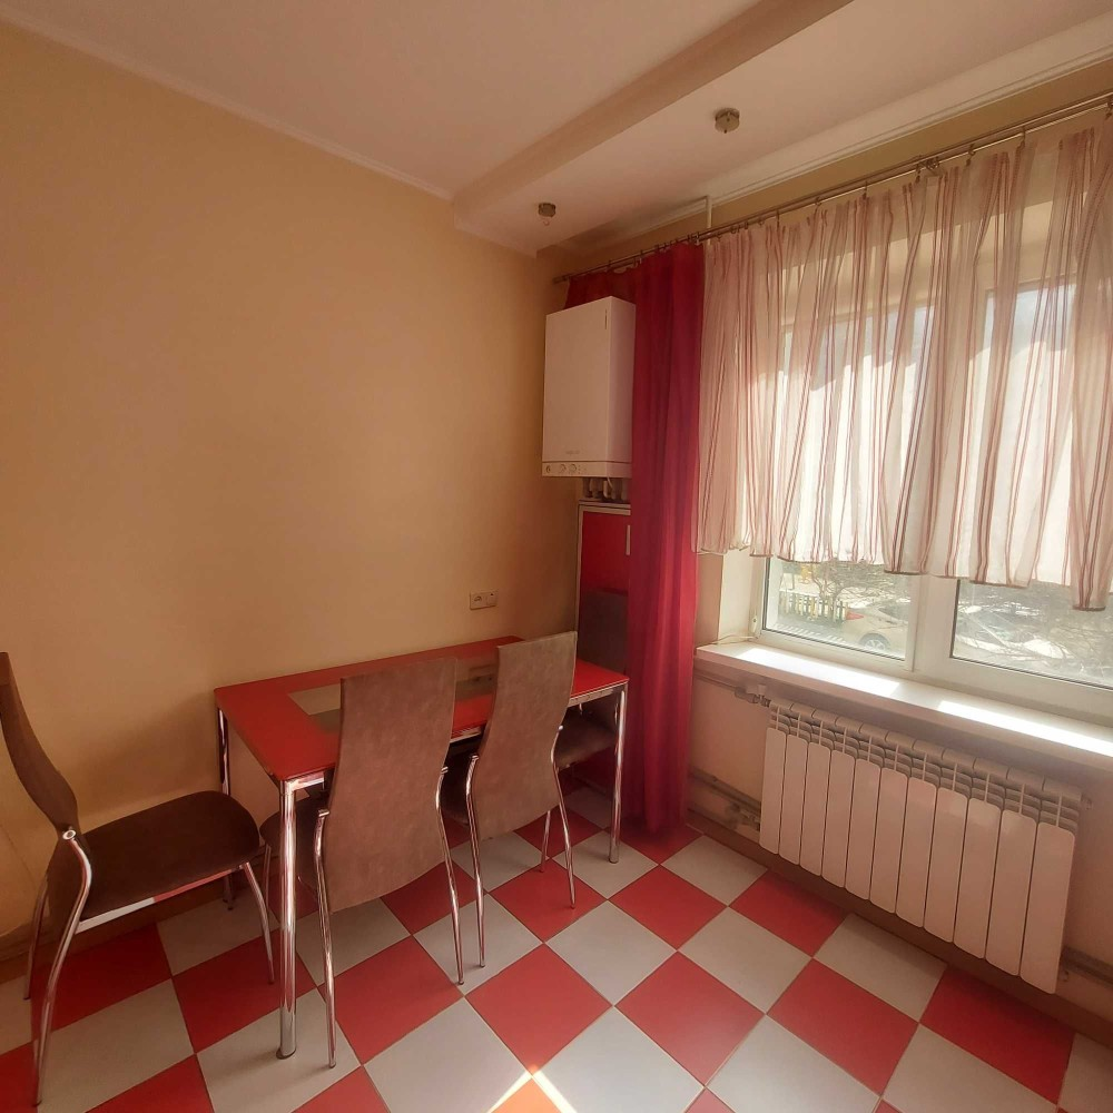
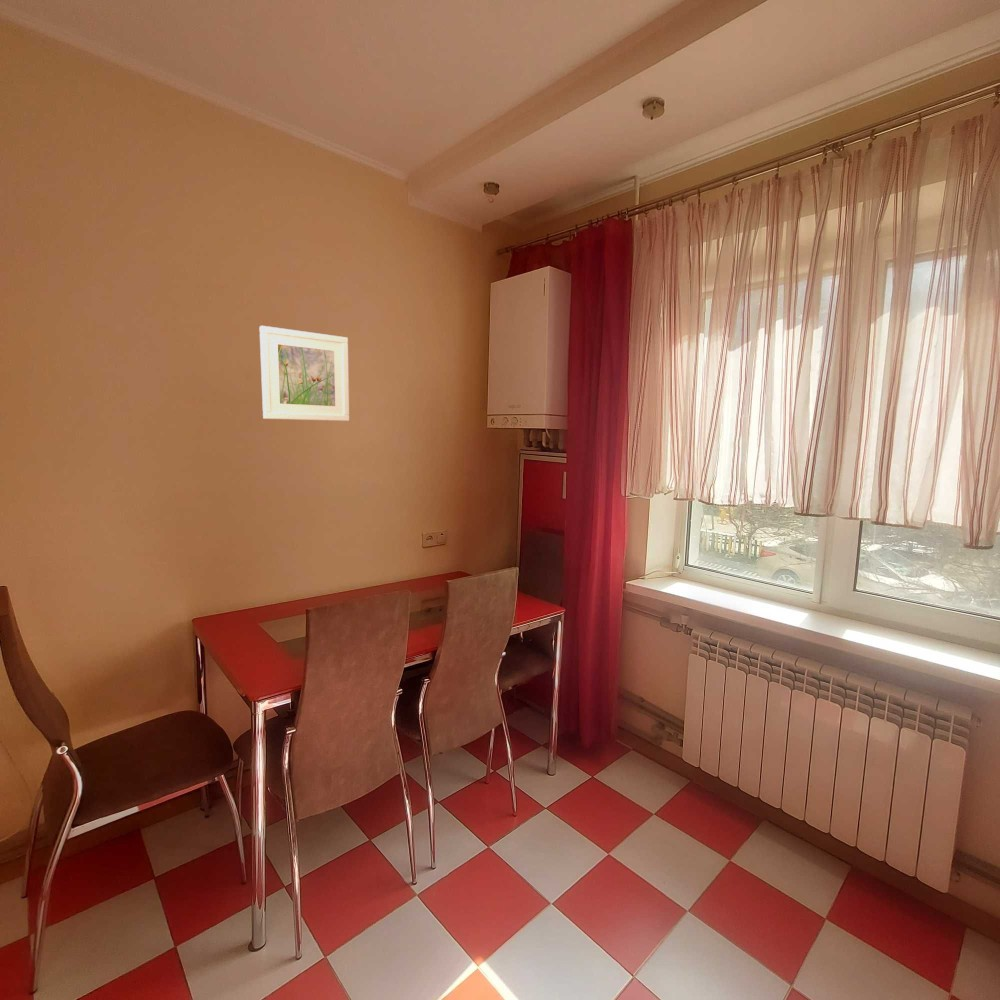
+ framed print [259,325,350,422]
